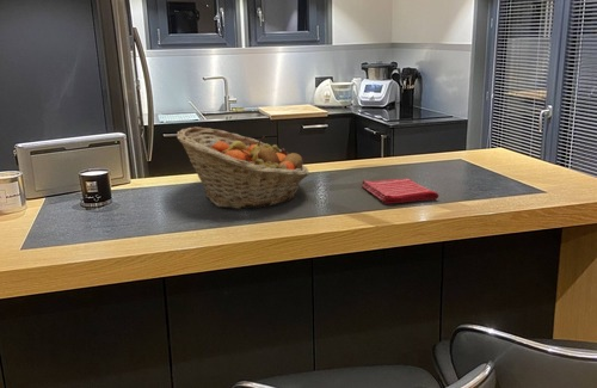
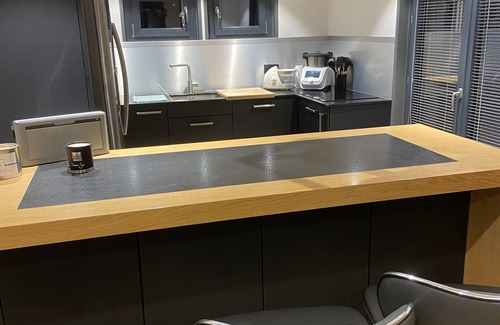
- fruit basket [176,125,310,210]
- dish towel [361,177,439,205]
